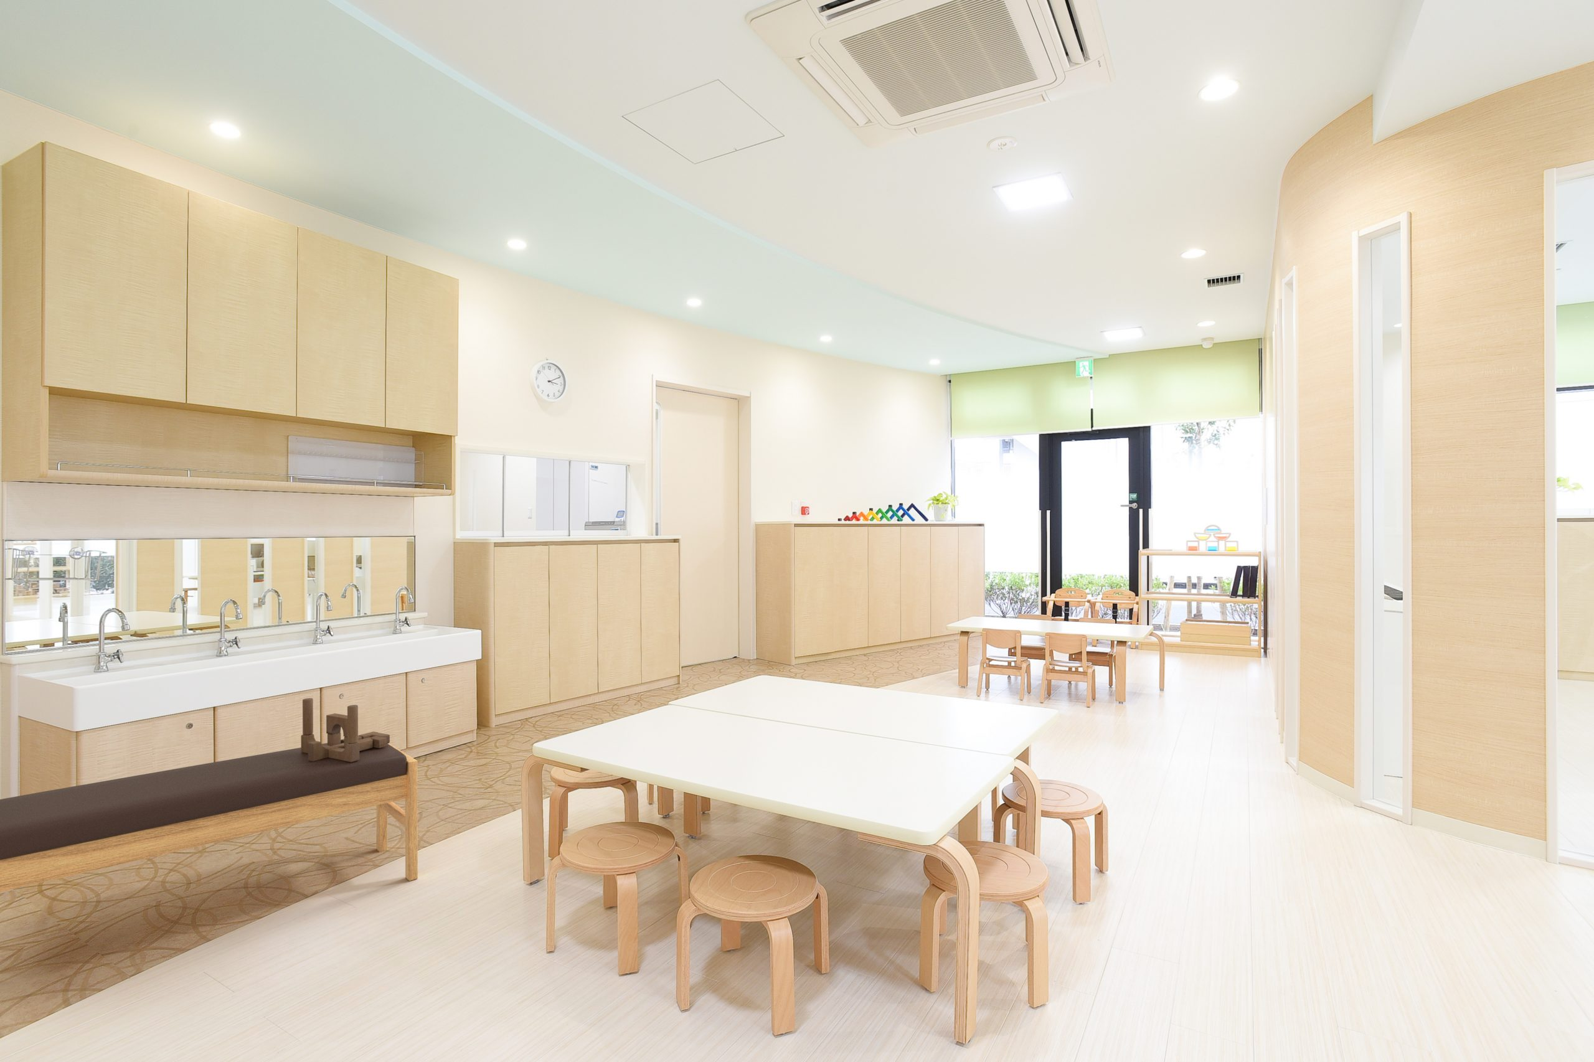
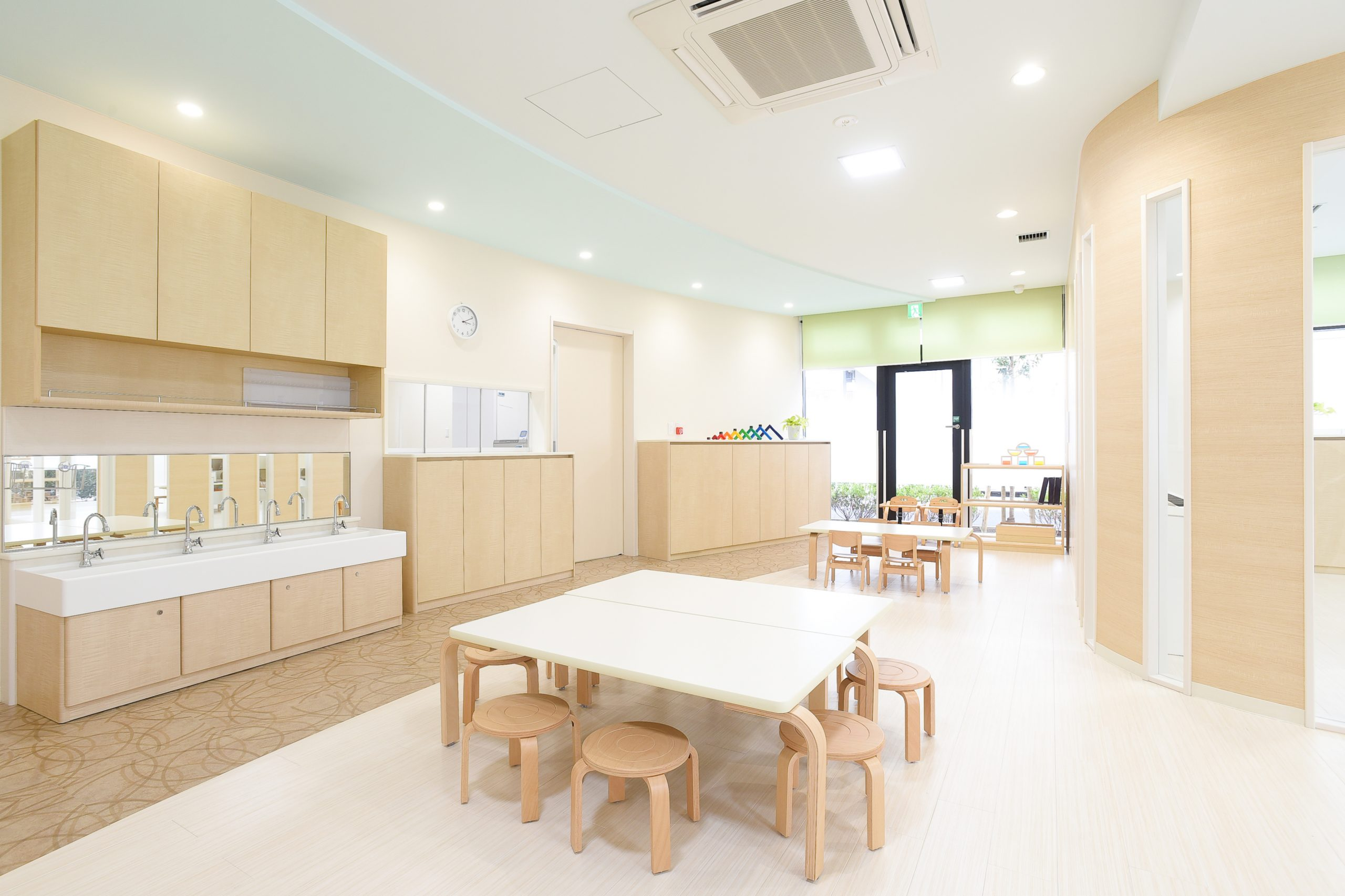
- bench [0,743,418,893]
- toy blocks [300,698,390,762]
